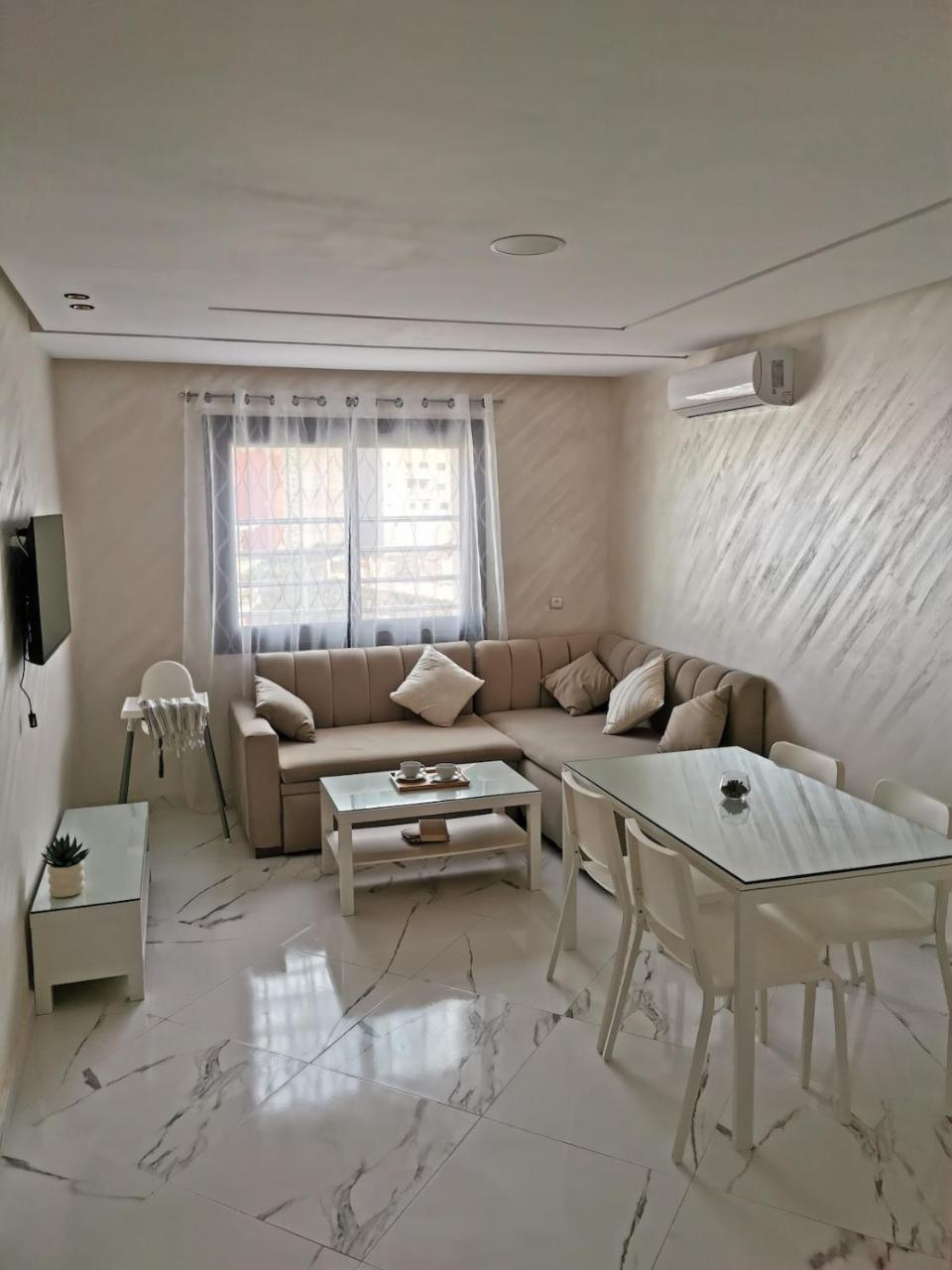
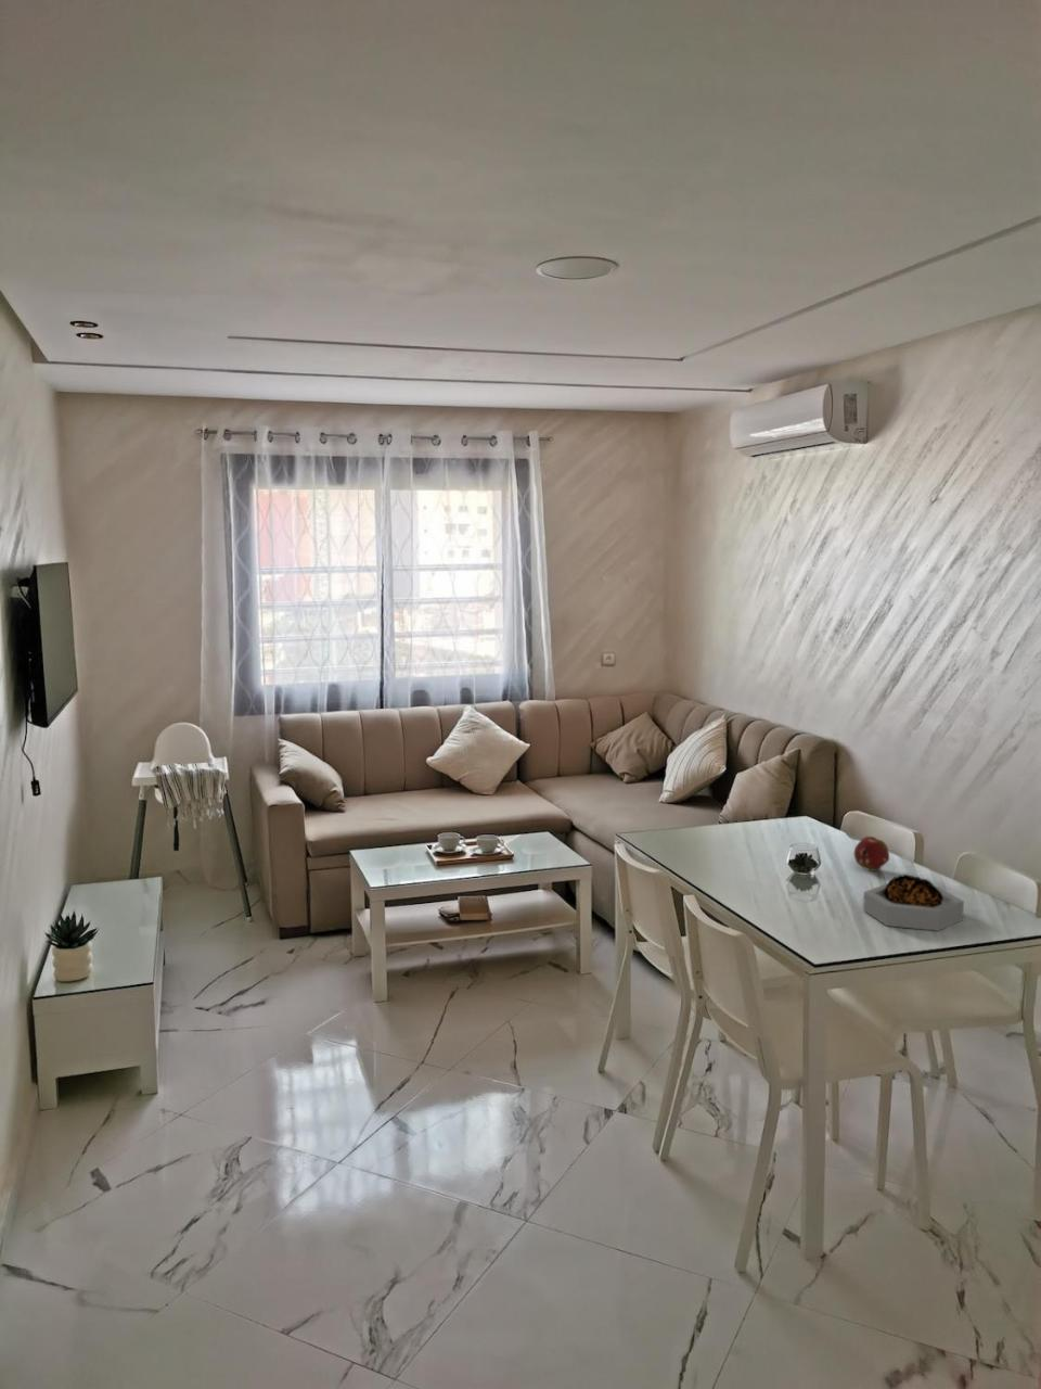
+ fruit [852,836,890,873]
+ decorative bowl [862,873,966,932]
